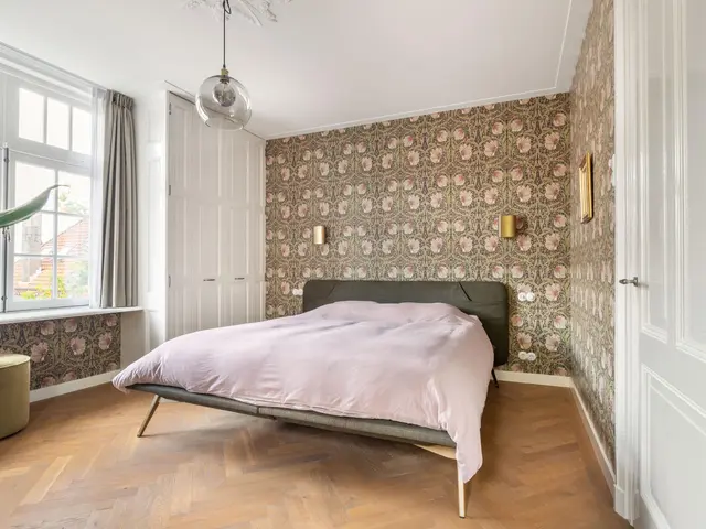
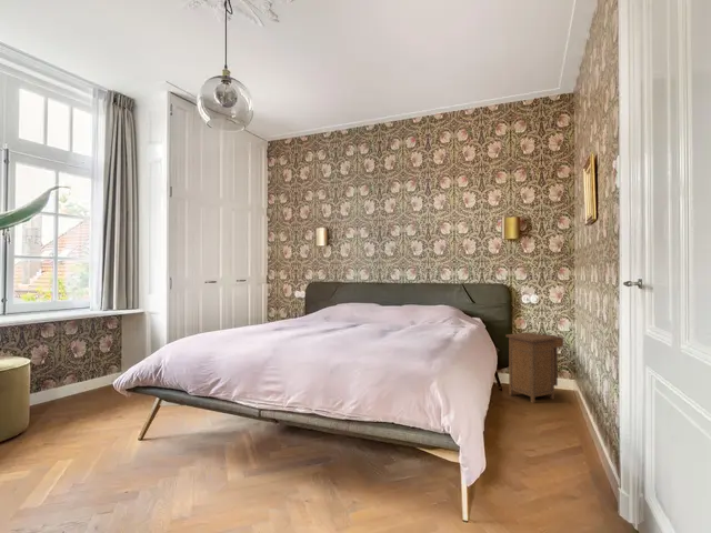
+ nightstand [504,332,564,404]
